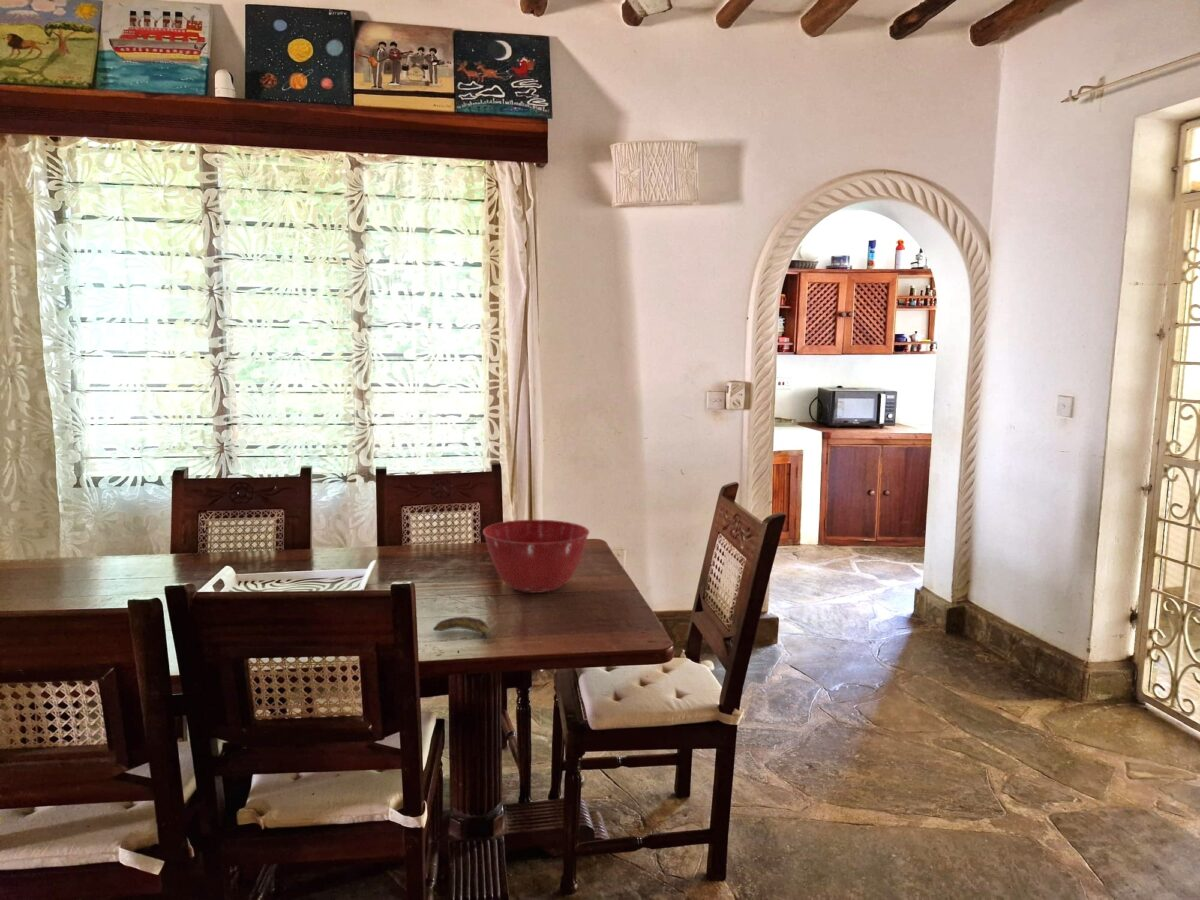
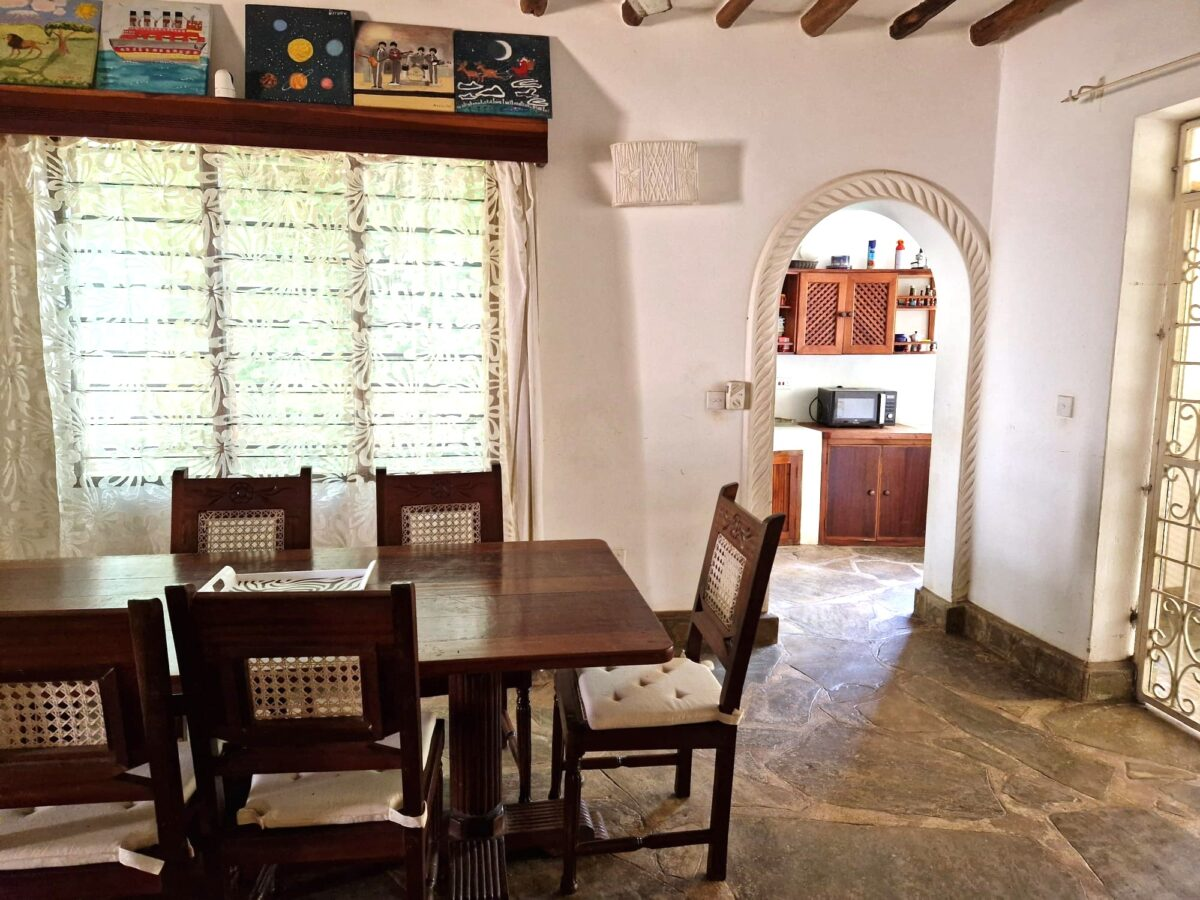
- banana [432,616,491,642]
- mixing bowl [482,519,590,594]
